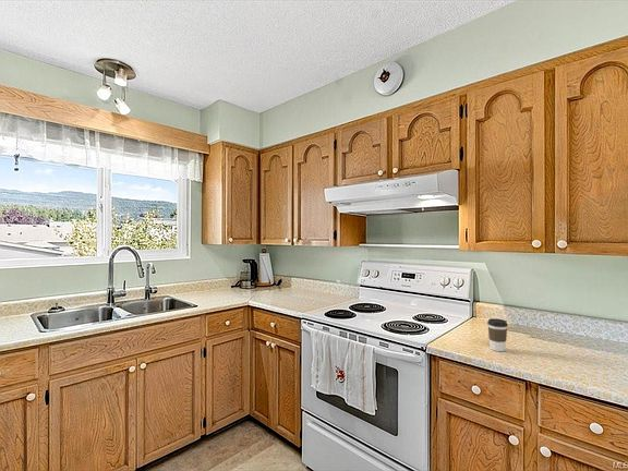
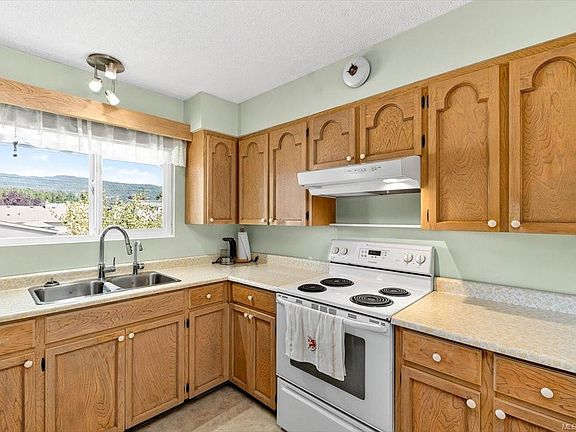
- coffee cup [486,317,509,352]
